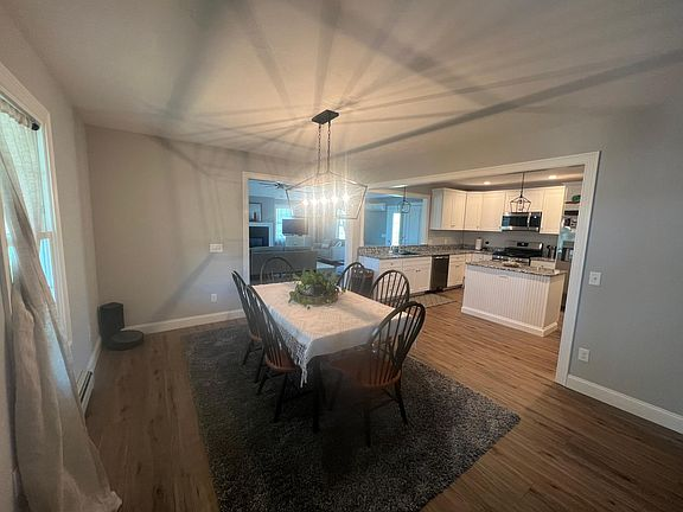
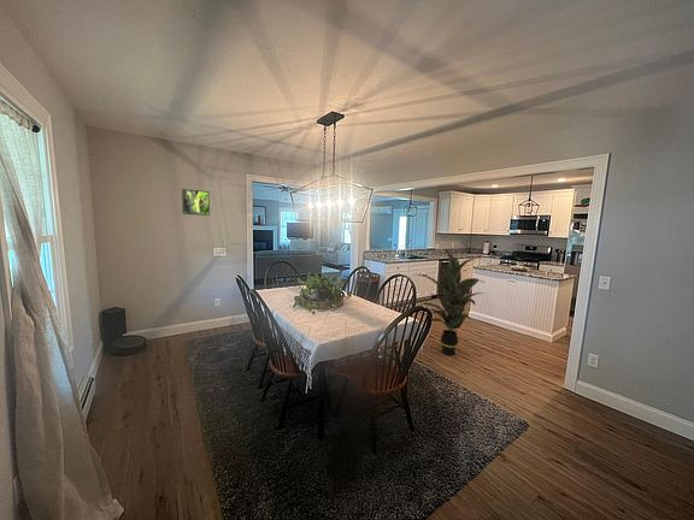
+ indoor plant [417,248,487,356]
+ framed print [181,188,211,217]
